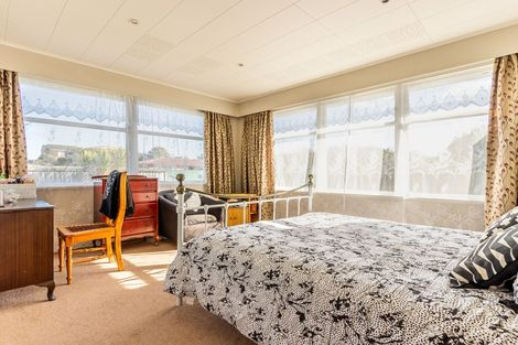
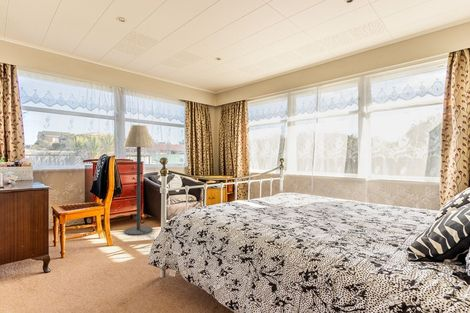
+ floor lamp [123,124,154,236]
